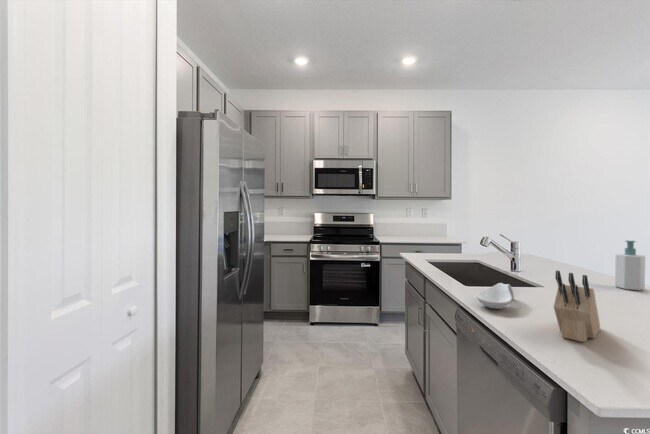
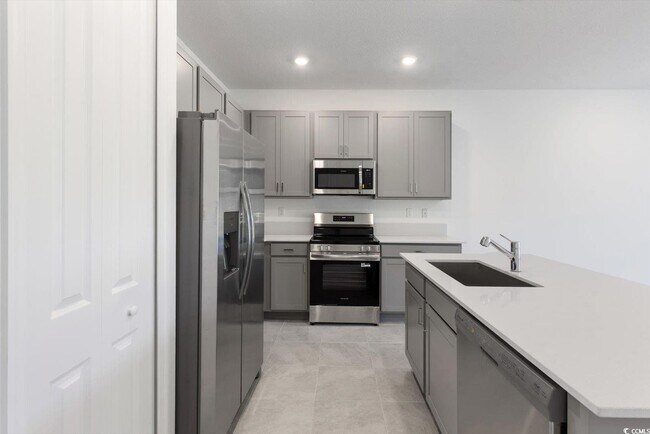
- spoon rest [476,282,515,310]
- soap bottle [614,239,646,291]
- knife block [553,269,601,343]
